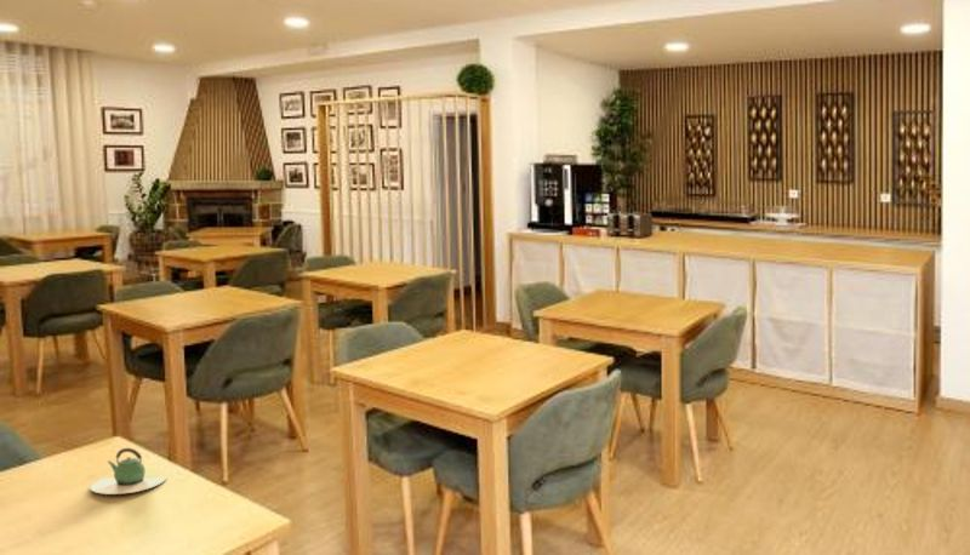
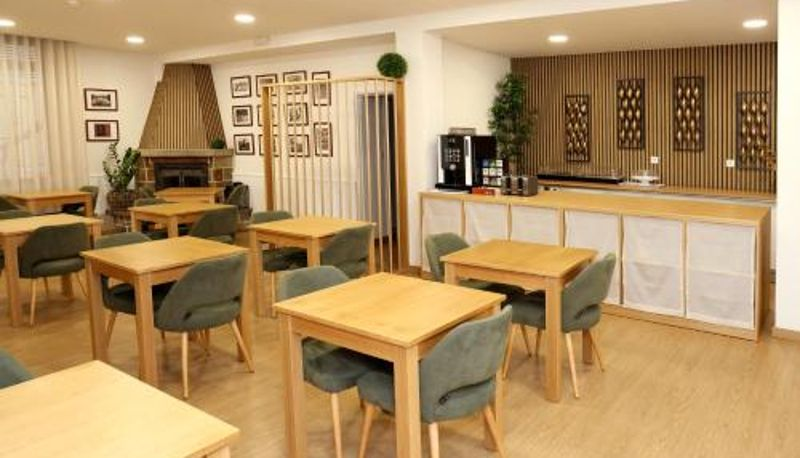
- teapot [90,447,169,496]
